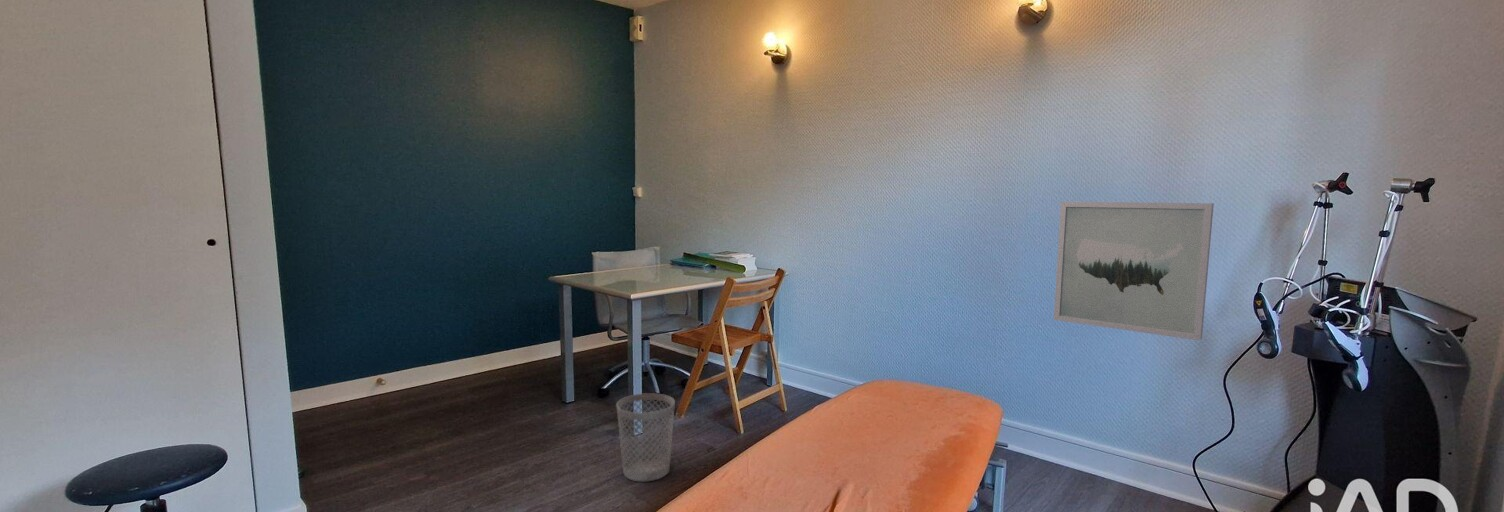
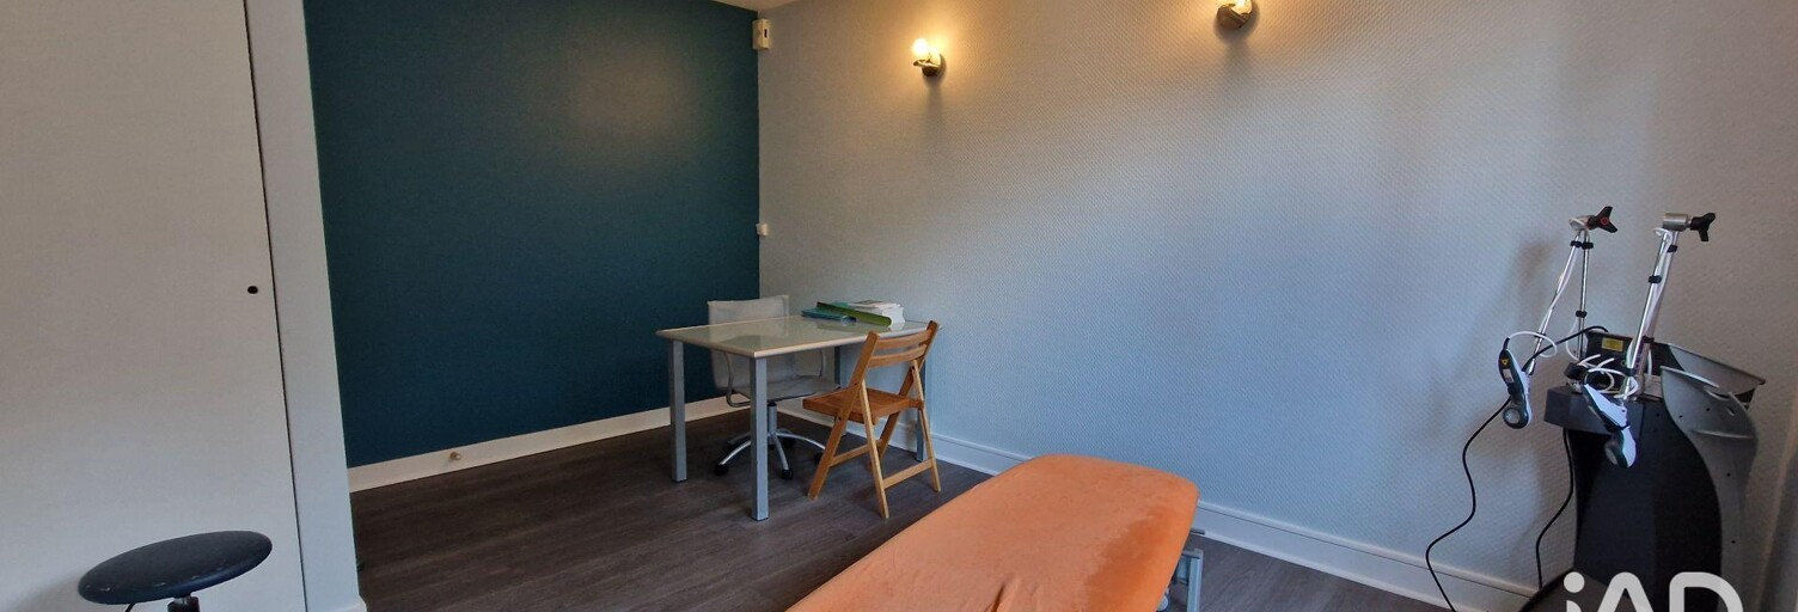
- wastebasket [615,392,676,483]
- wall art [1053,201,1215,341]
